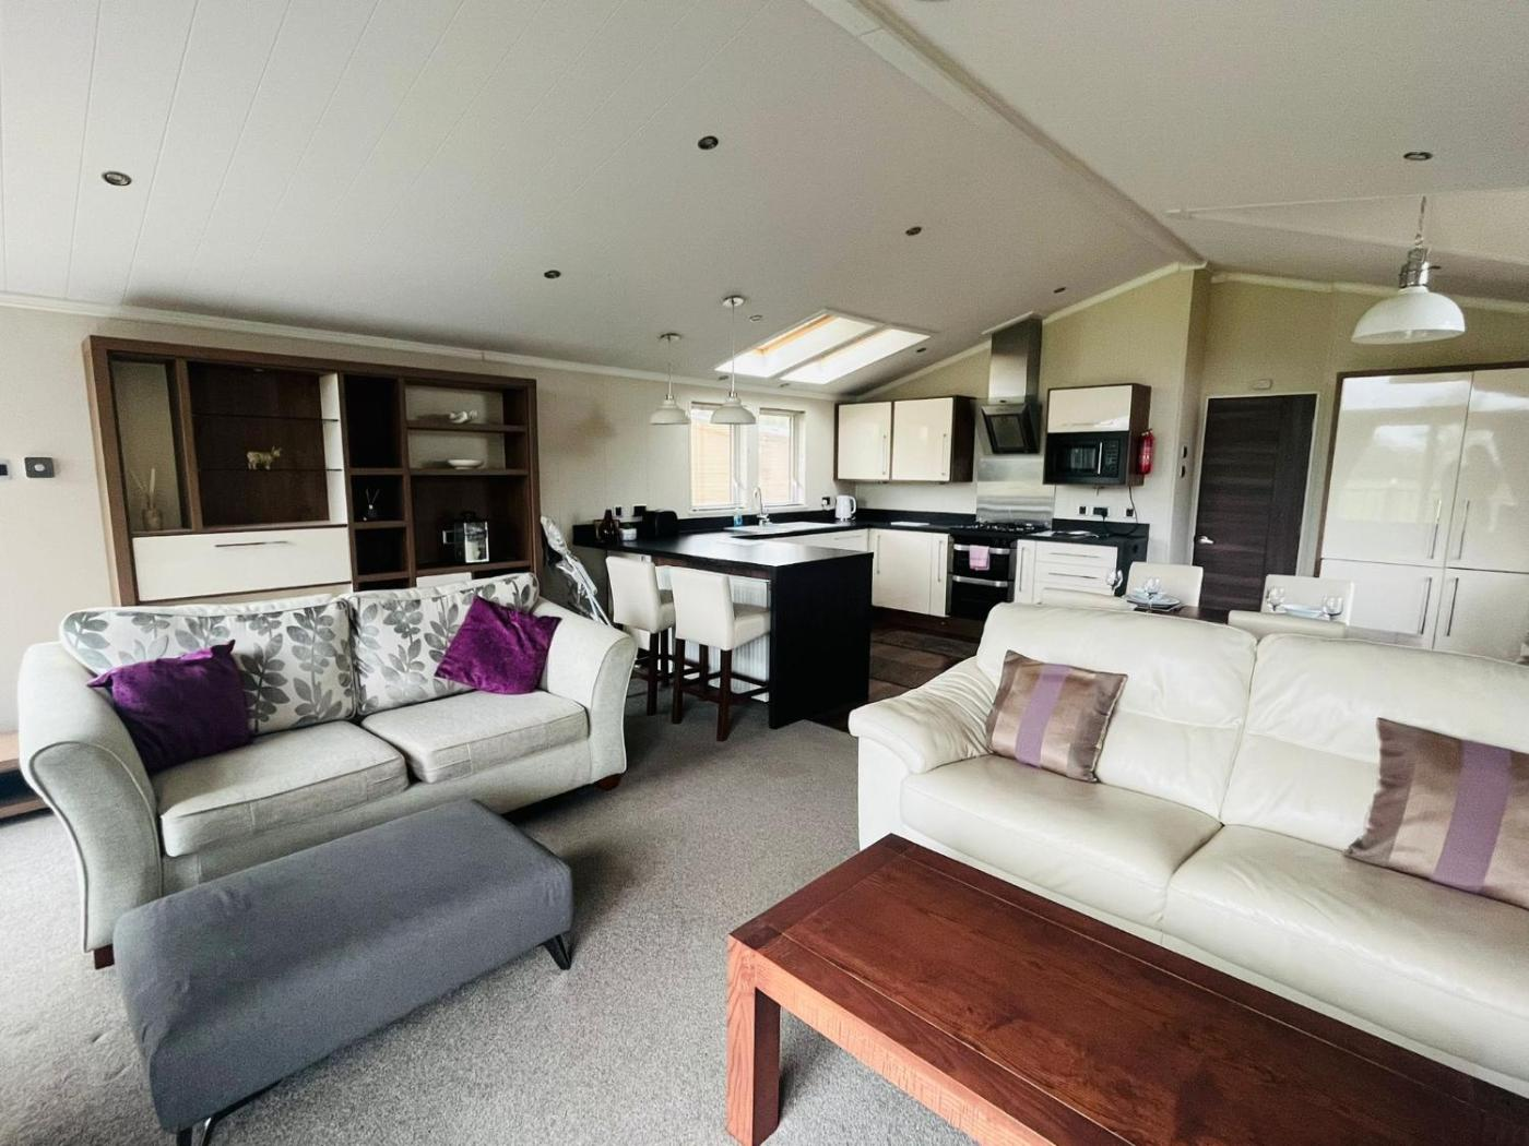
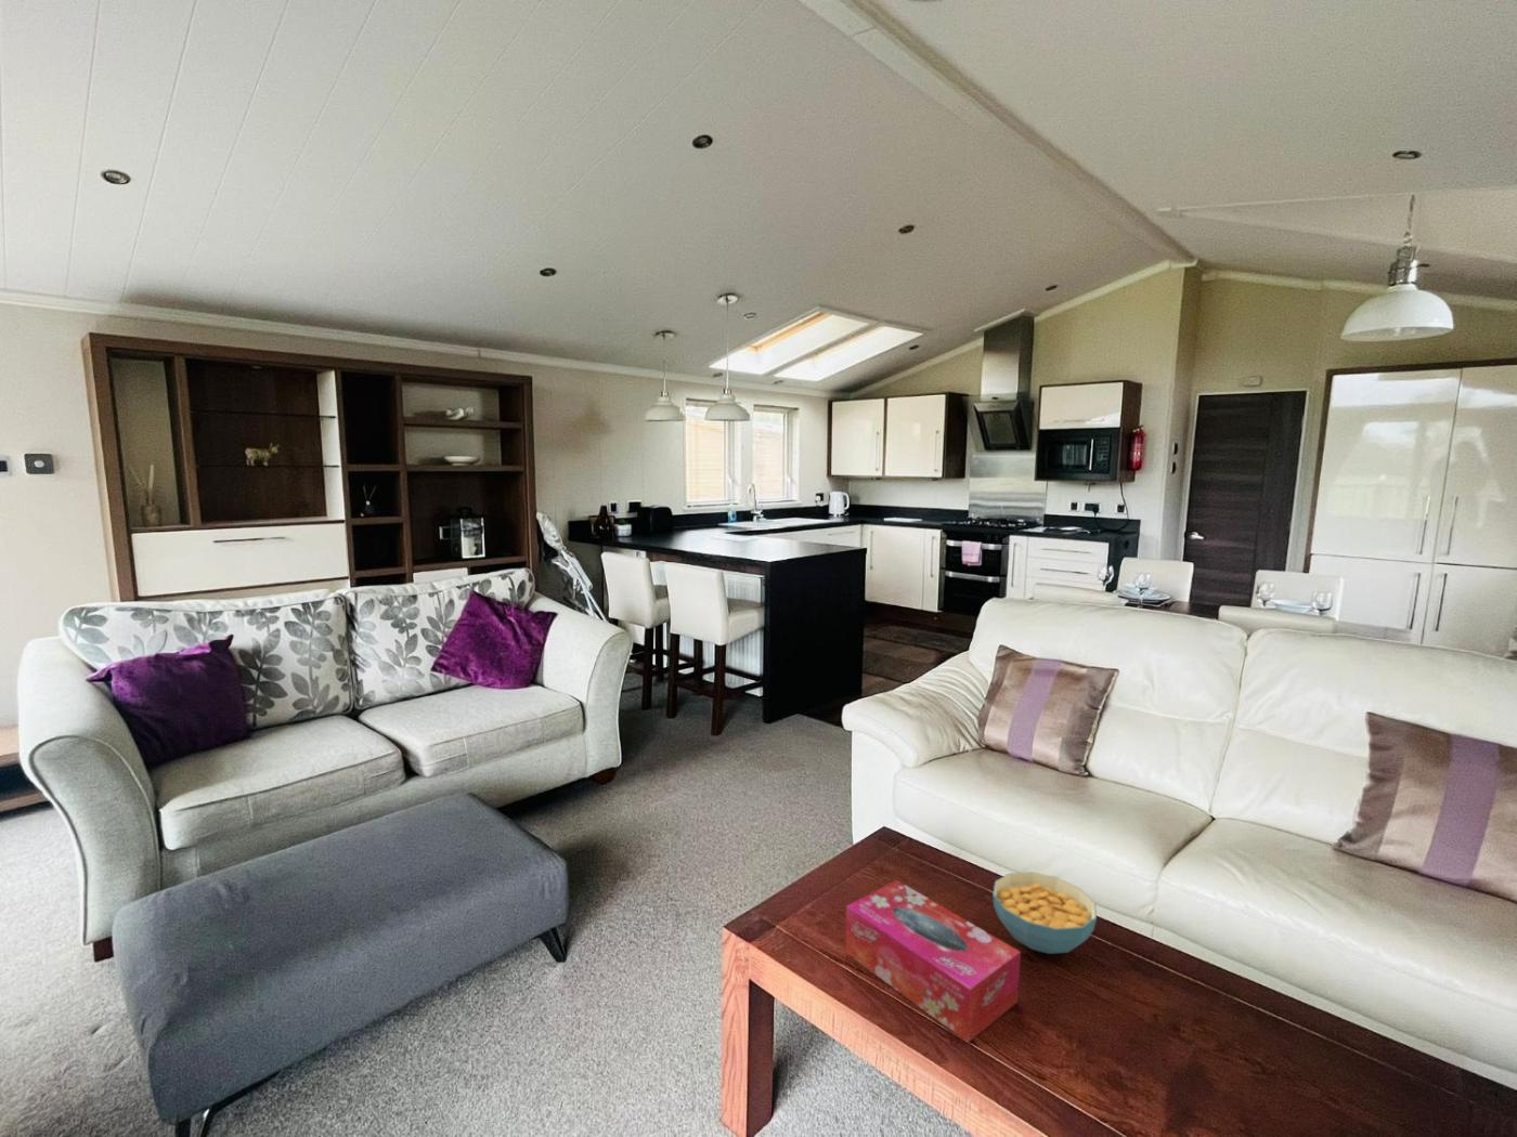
+ tissue box [845,879,1021,1044]
+ cereal bowl [991,871,1098,955]
